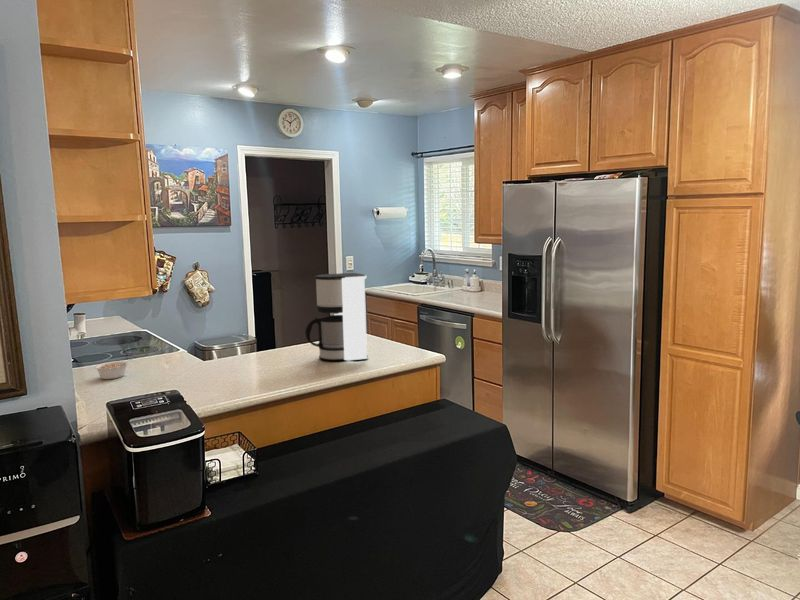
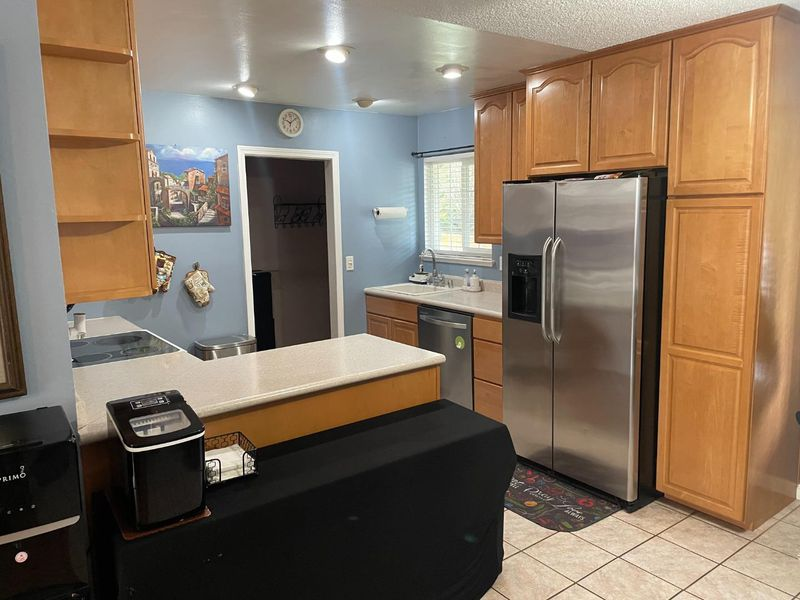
- coffee maker [304,272,368,362]
- legume [93,357,134,380]
